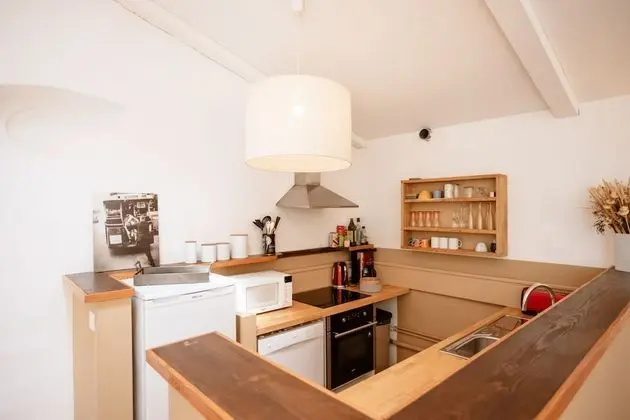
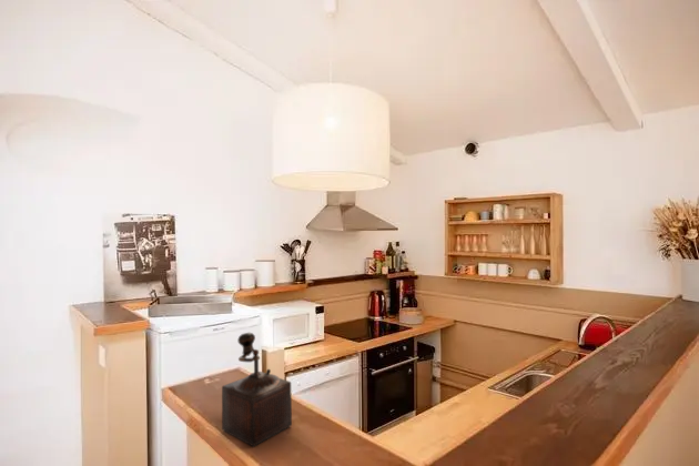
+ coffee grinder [221,332,293,447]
